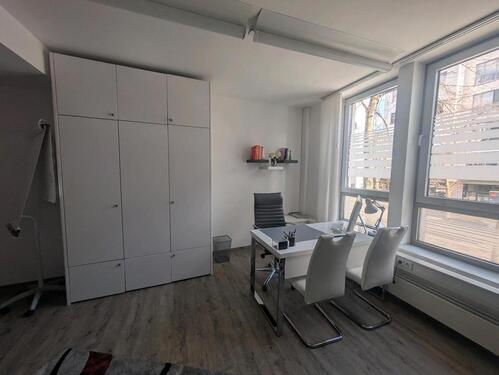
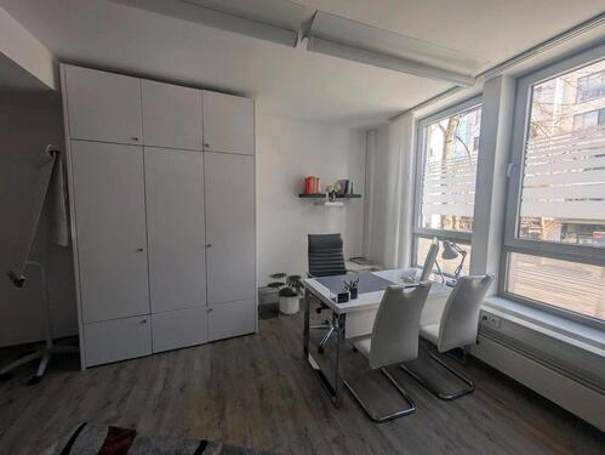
+ potted plant [266,272,306,315]
